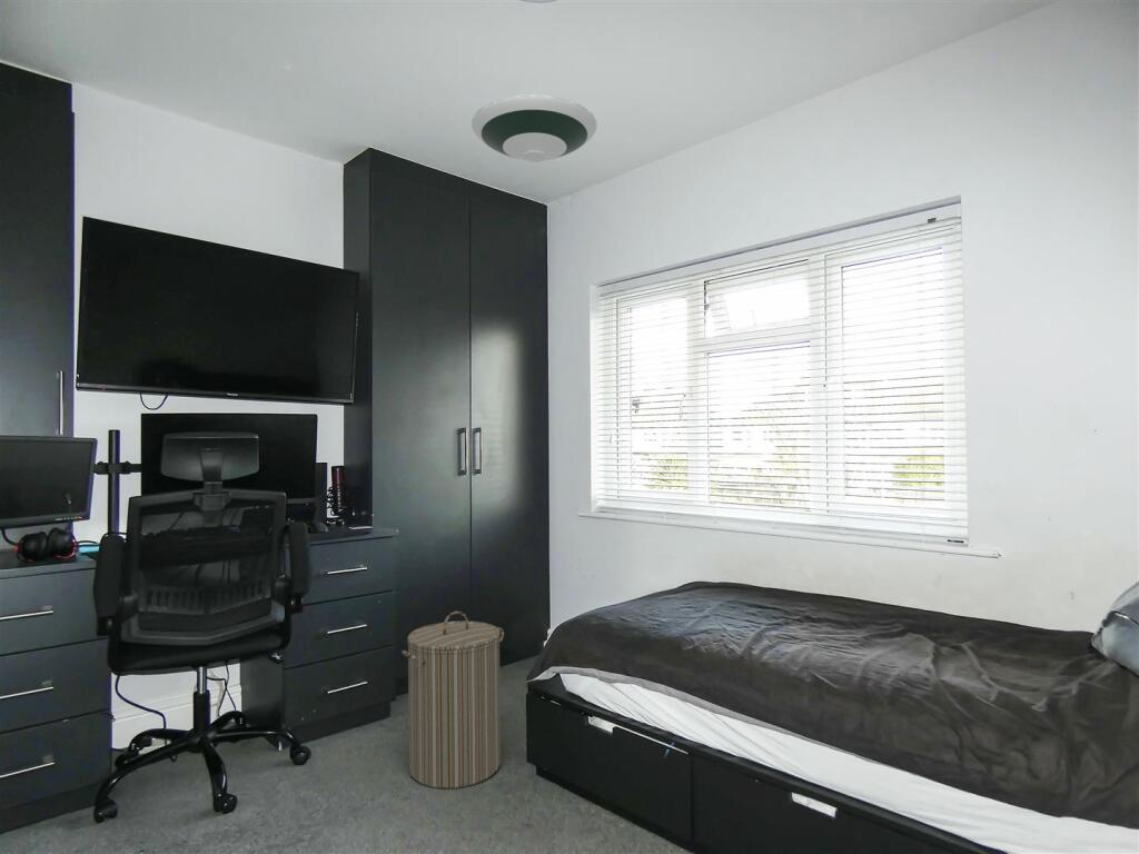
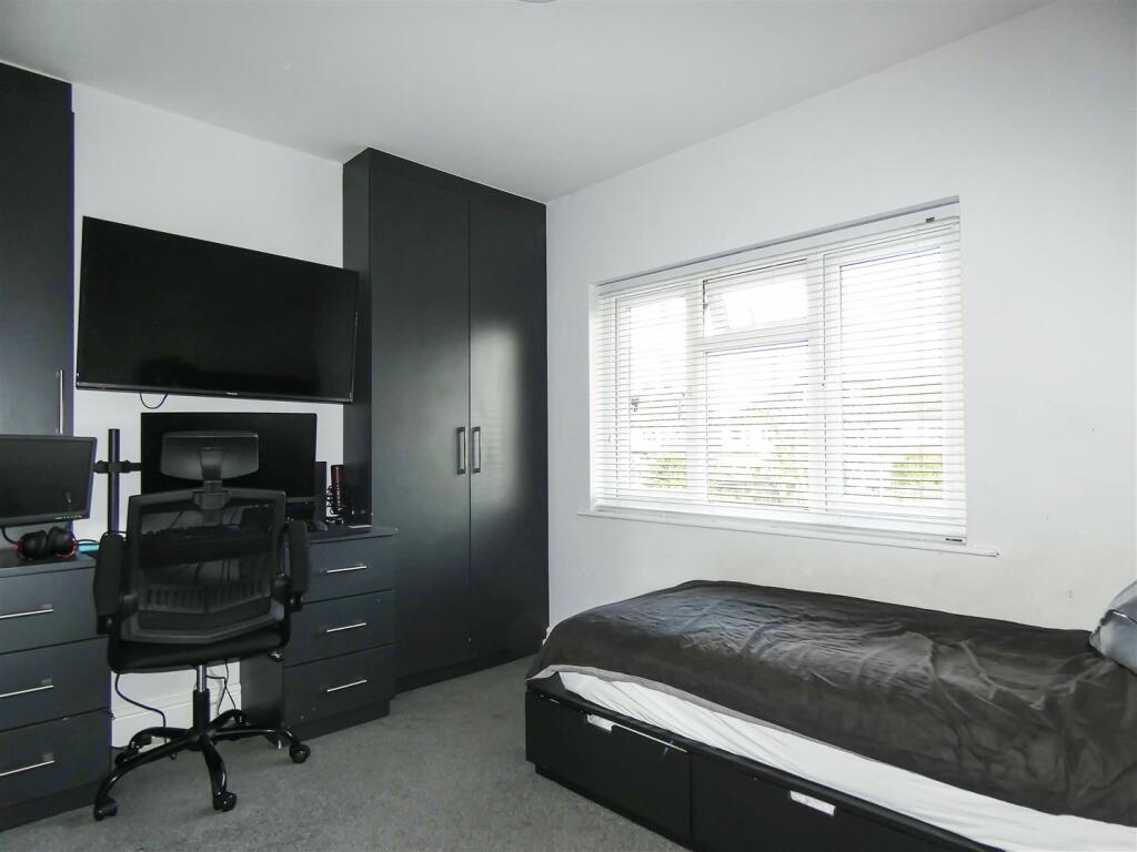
- laundry hamper [400,610,505,790]
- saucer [471,93,597,163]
